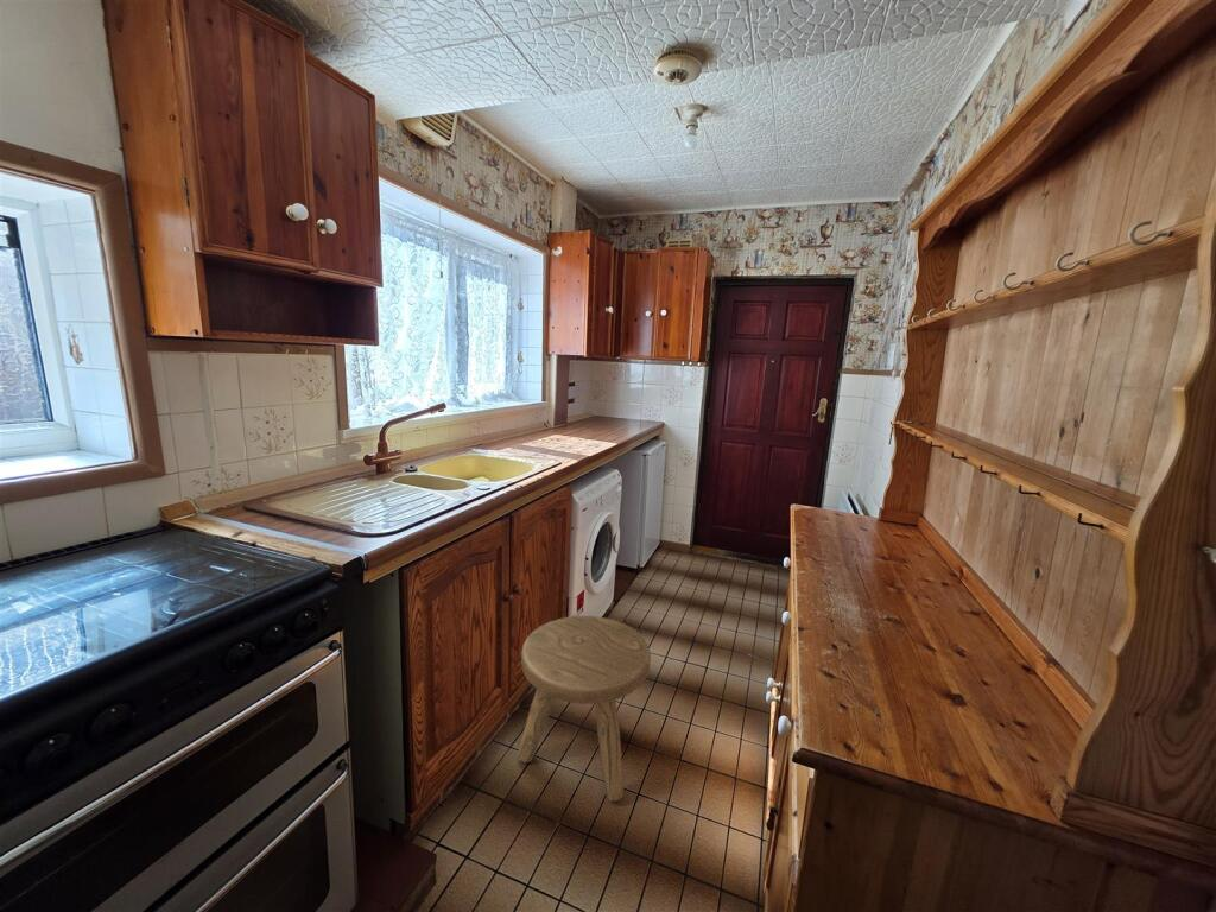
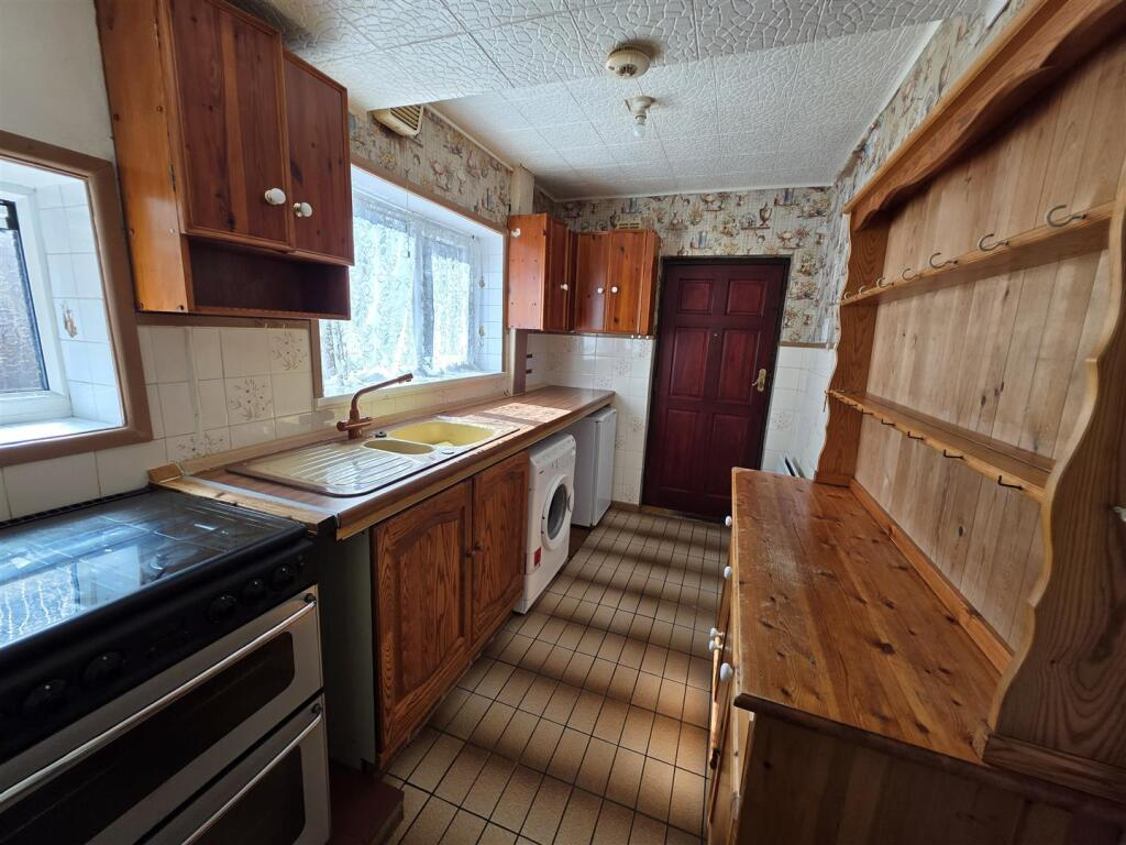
- stool [517,615,652,803]
